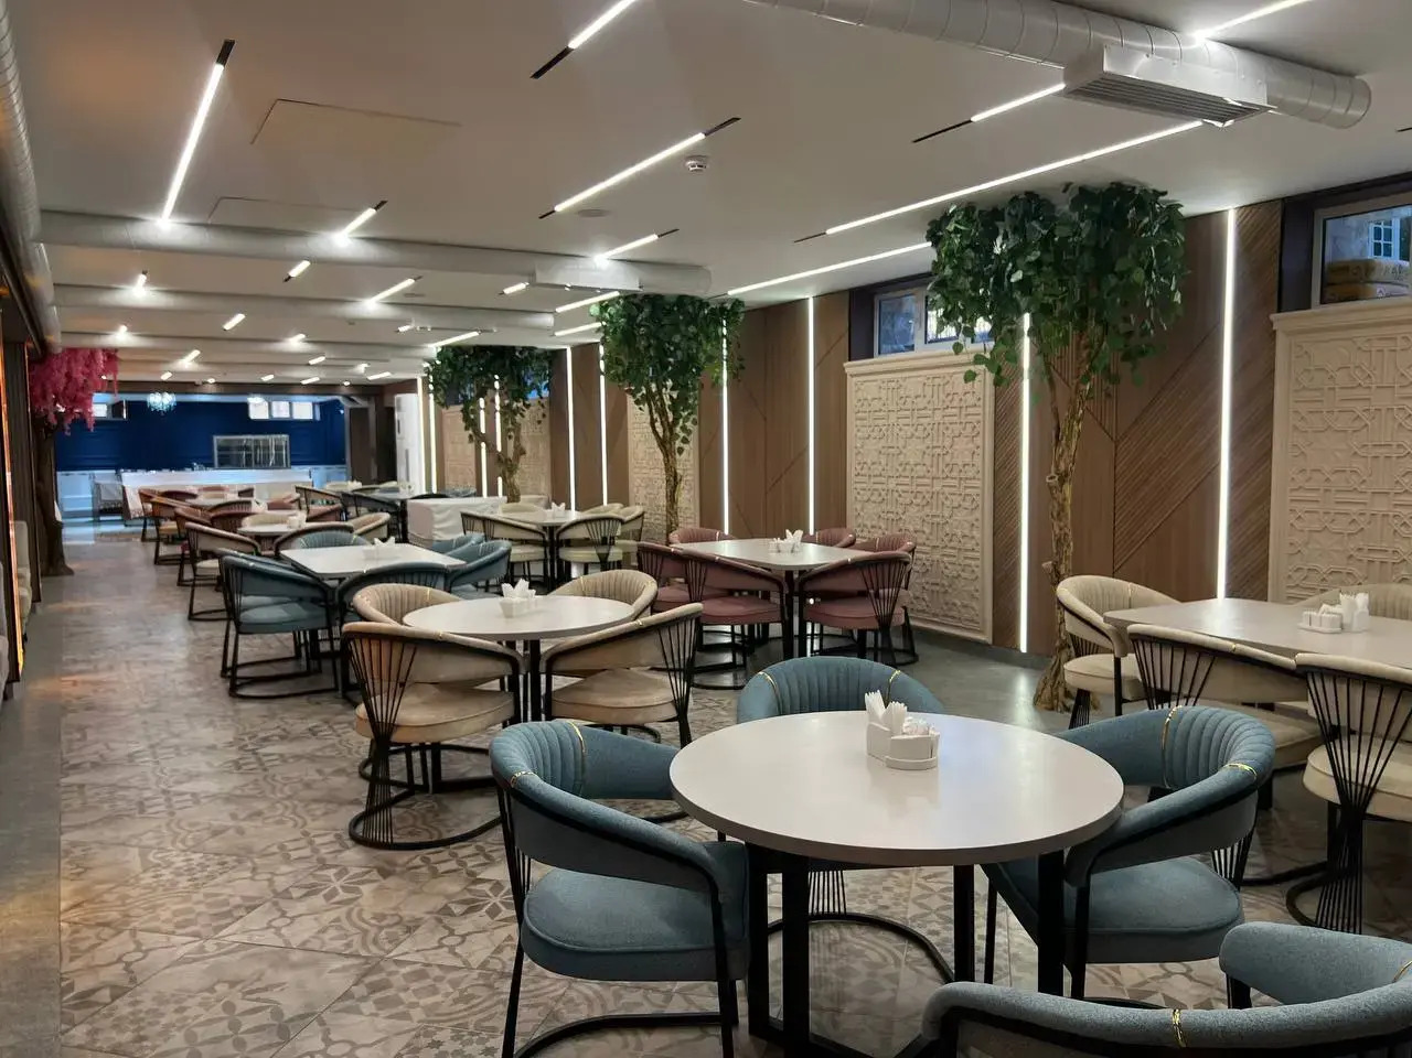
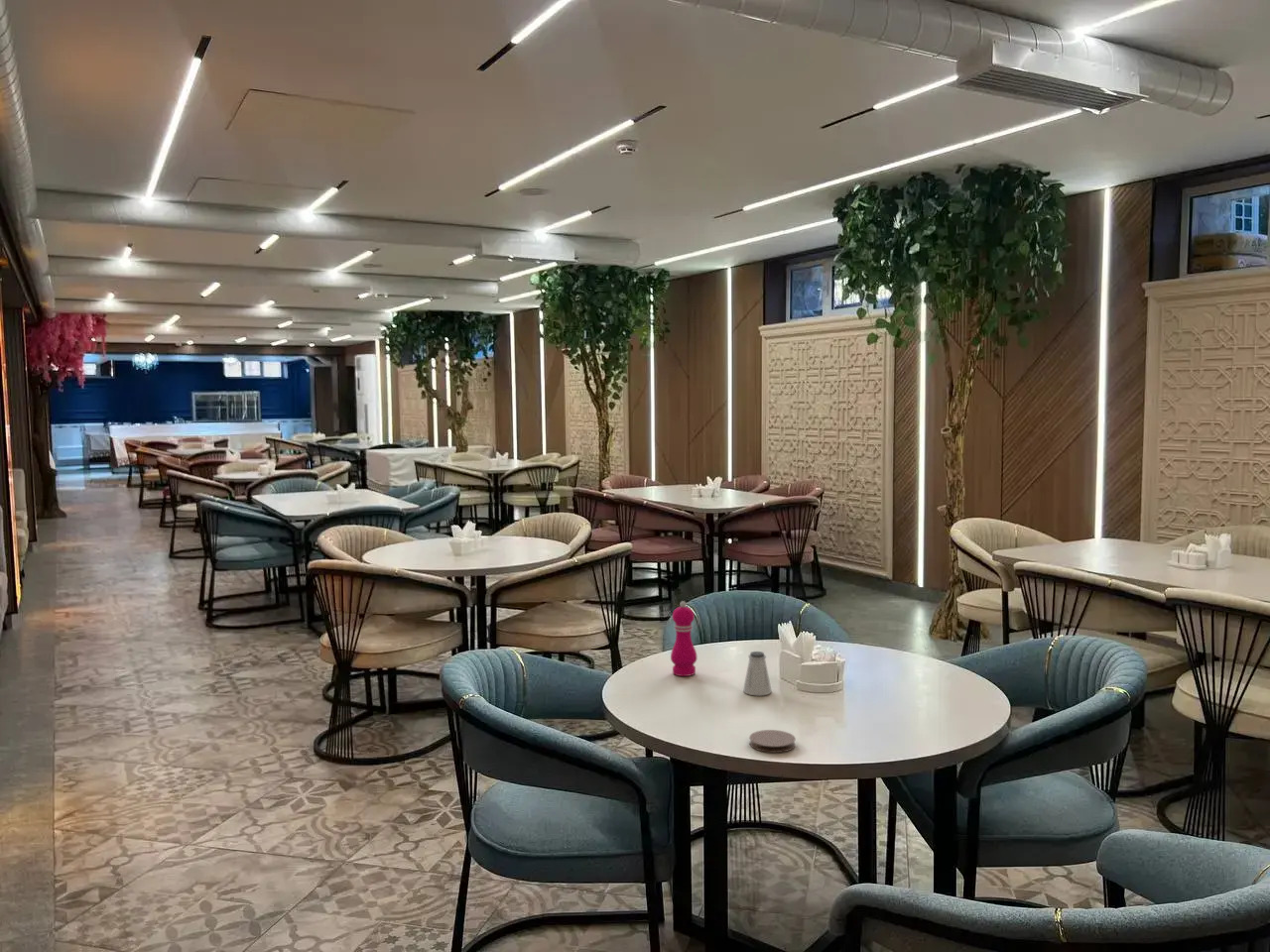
+ coaster [748,729,797,754]
+ saltshaker [742,651,773,696]
+ pepper mill [670,600,699,677]
